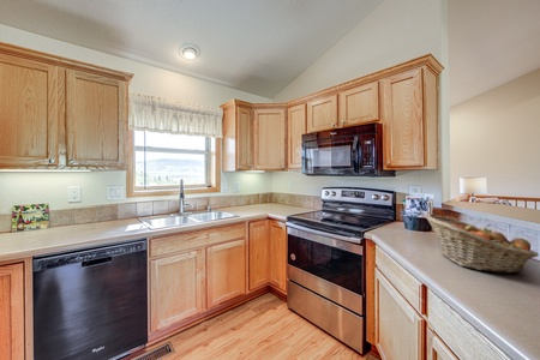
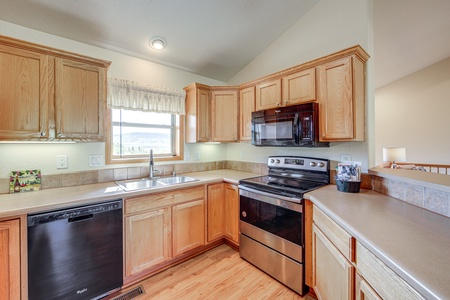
- fruit basket [424,212,540,274]
